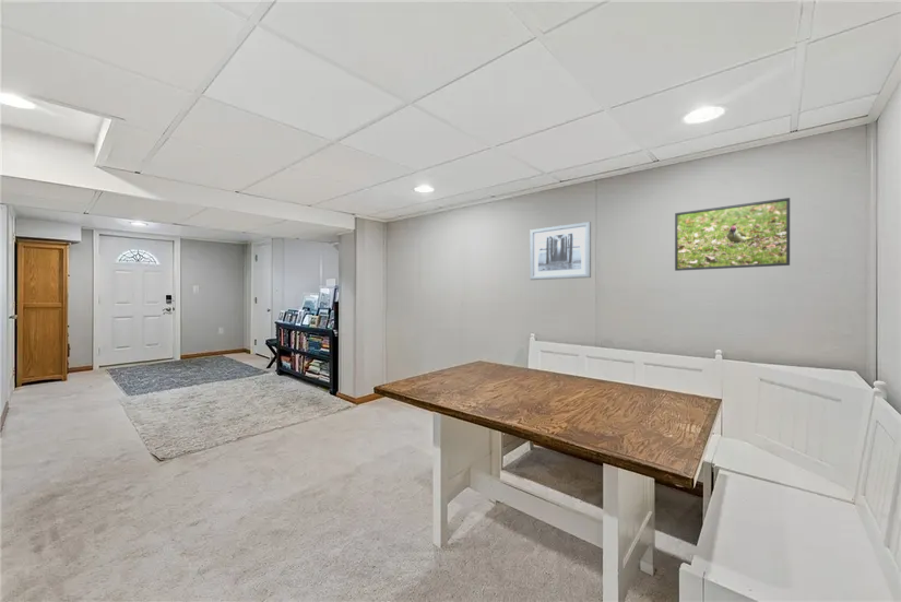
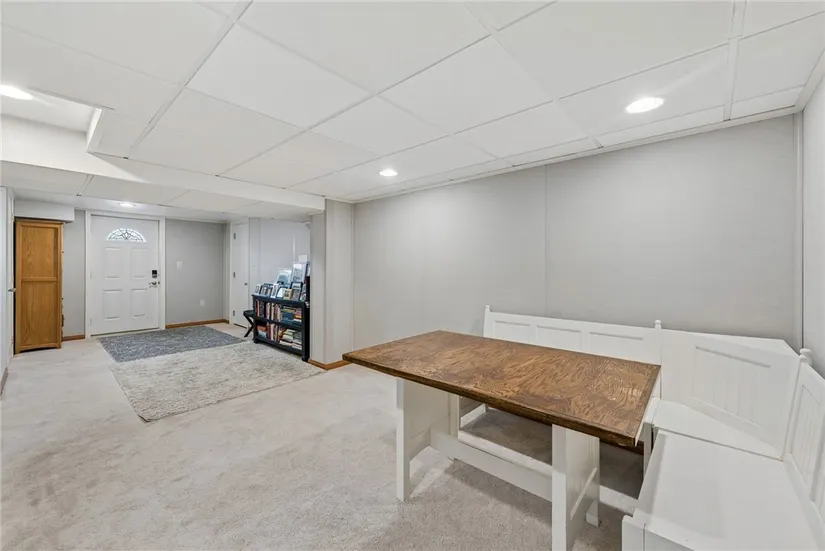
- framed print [674,197,791,272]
- wall art [529,221,592,281]
